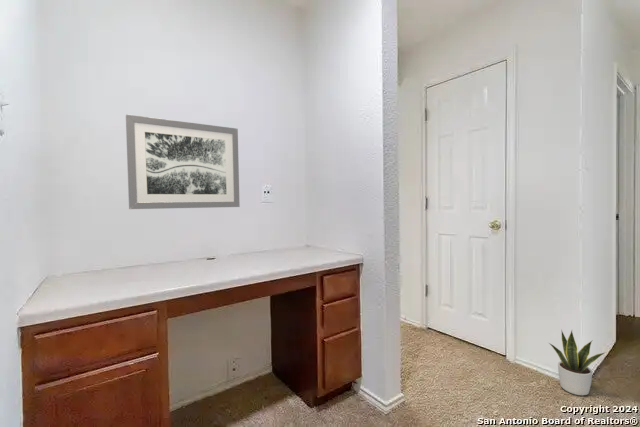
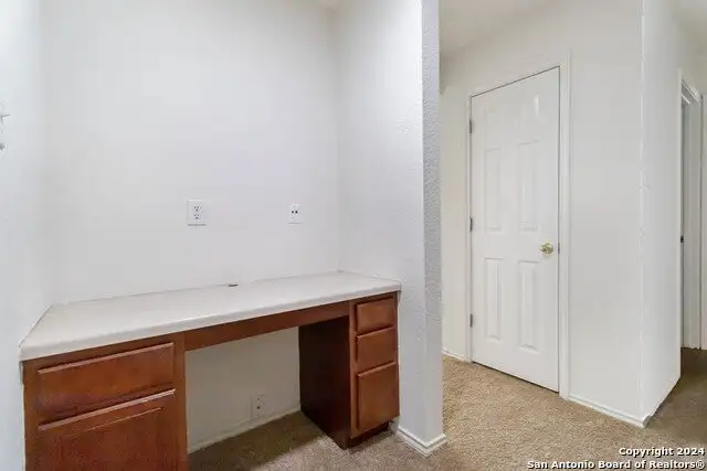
- wall art [125,113,241,210]
- potted plant [548,328,607,396]
